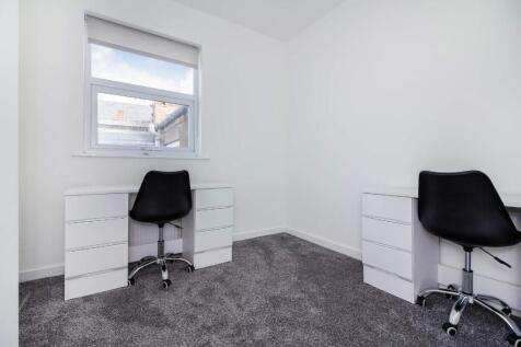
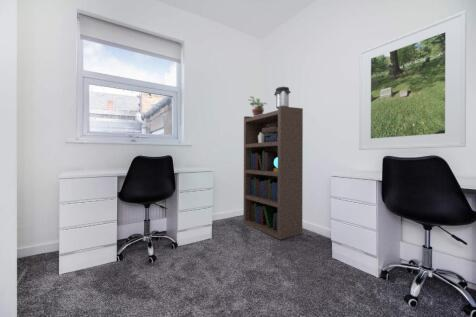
+ potted plant [248,95,268,117]
+ bookshelf [243,106,304,241]
+ vessel [273,86,292,110]
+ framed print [358,9,467,151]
